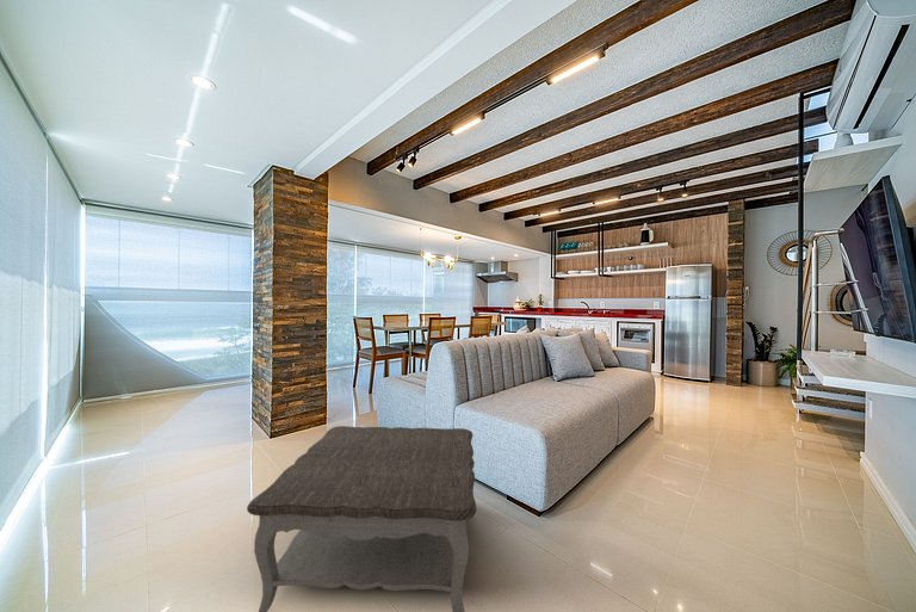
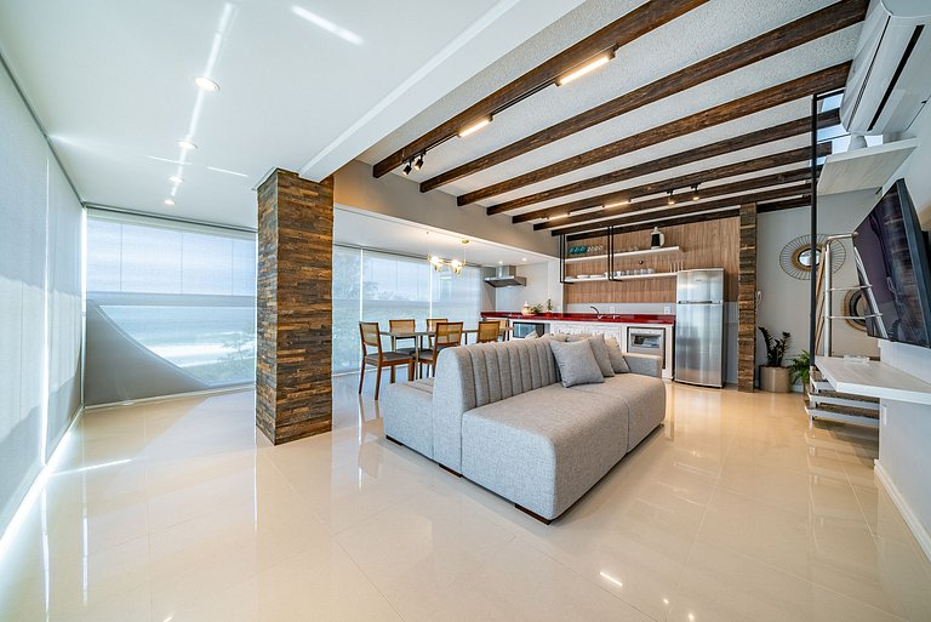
- coffee table [246,425,478,612]
